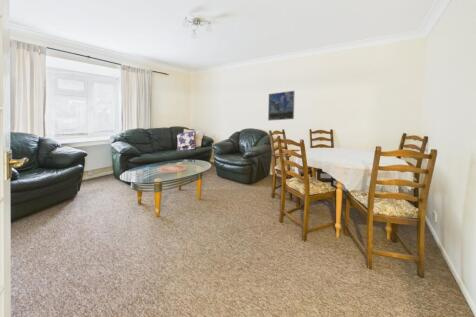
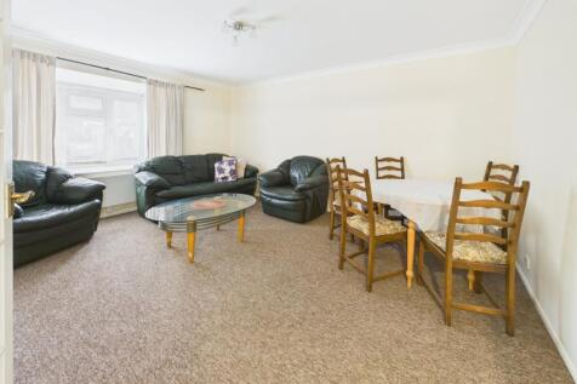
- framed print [267,90,295,122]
